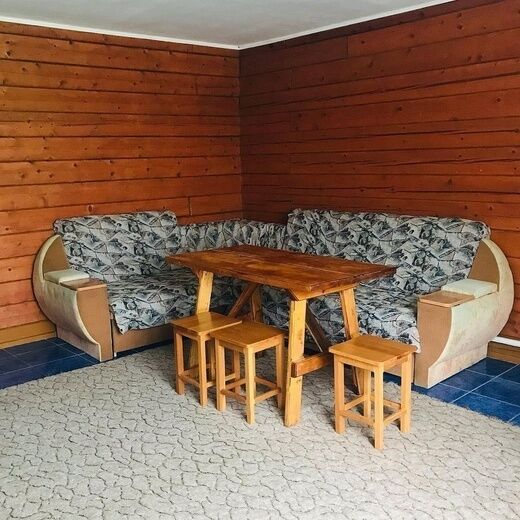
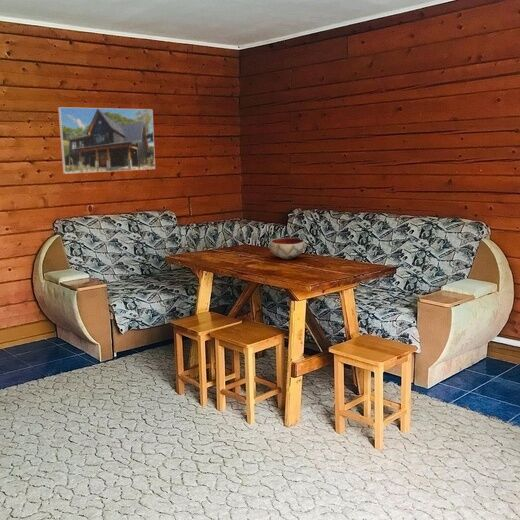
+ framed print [57,106,156,175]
+ bowl [268,237,306,260]
